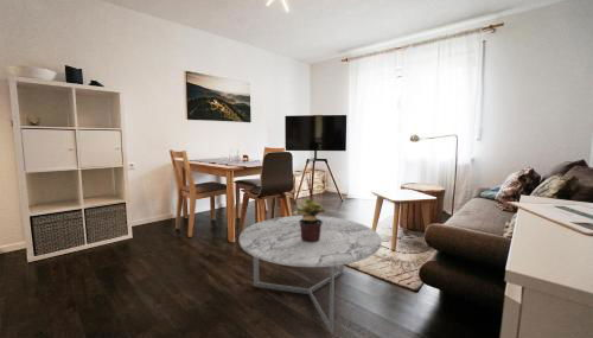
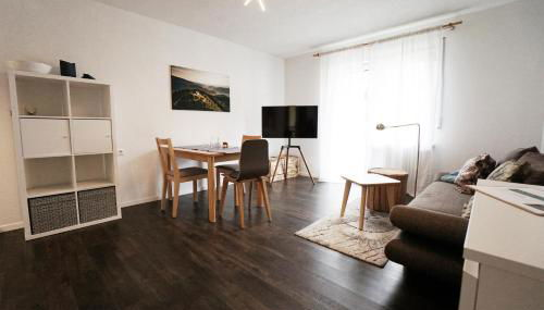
- potted plant [292,198,326,242]
- coffee table [238,215,382,334]
